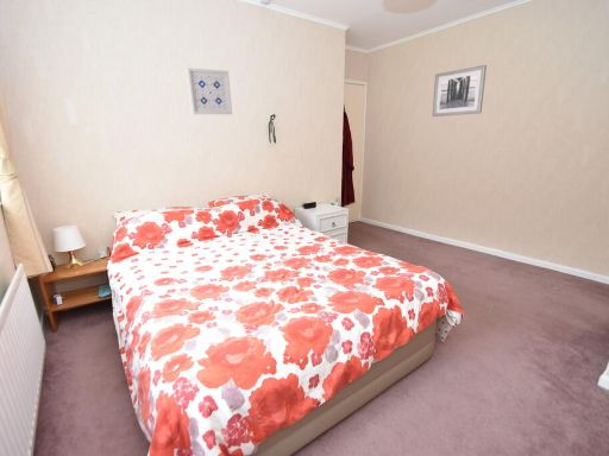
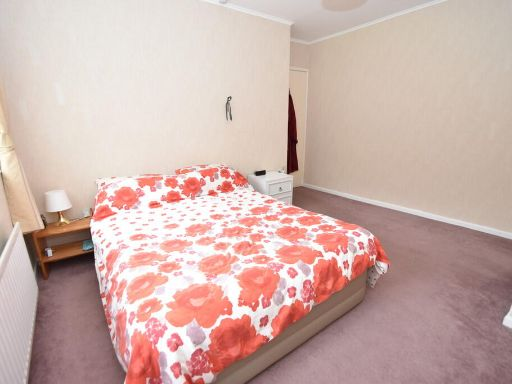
- wall art [432,64,488,118]
- wall art [184,66,233,115]
